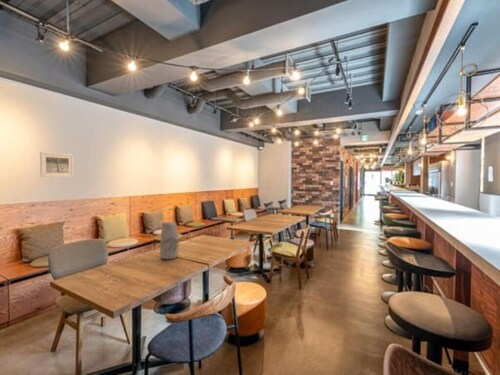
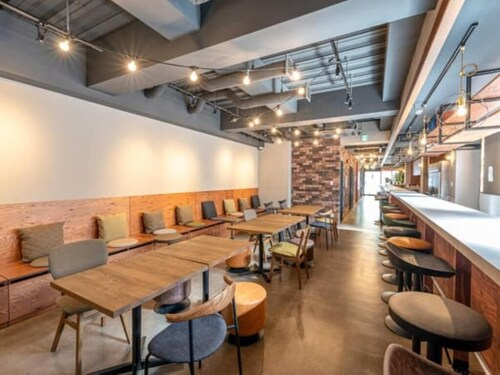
- vase [159,221,180,260]
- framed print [39,151,75,178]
